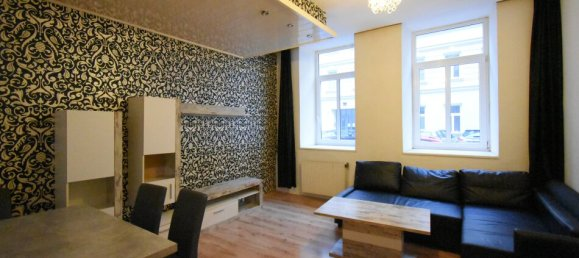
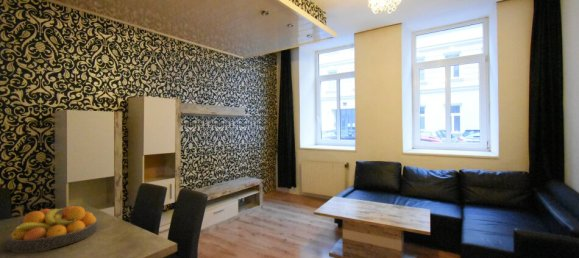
+ fruit bowl [6,205,99,253]
